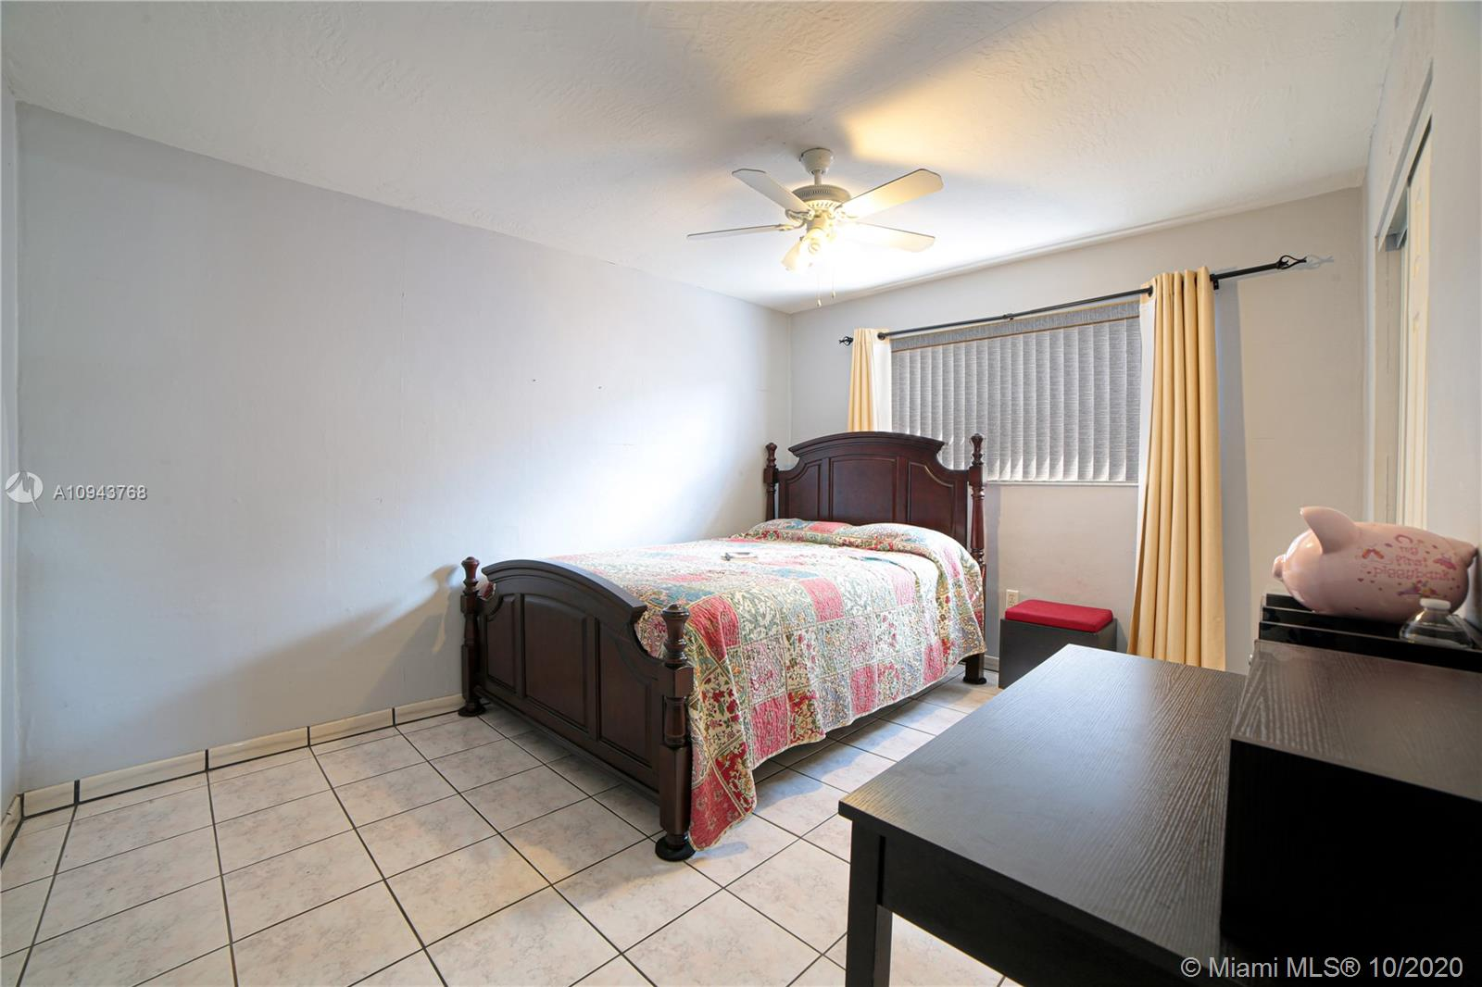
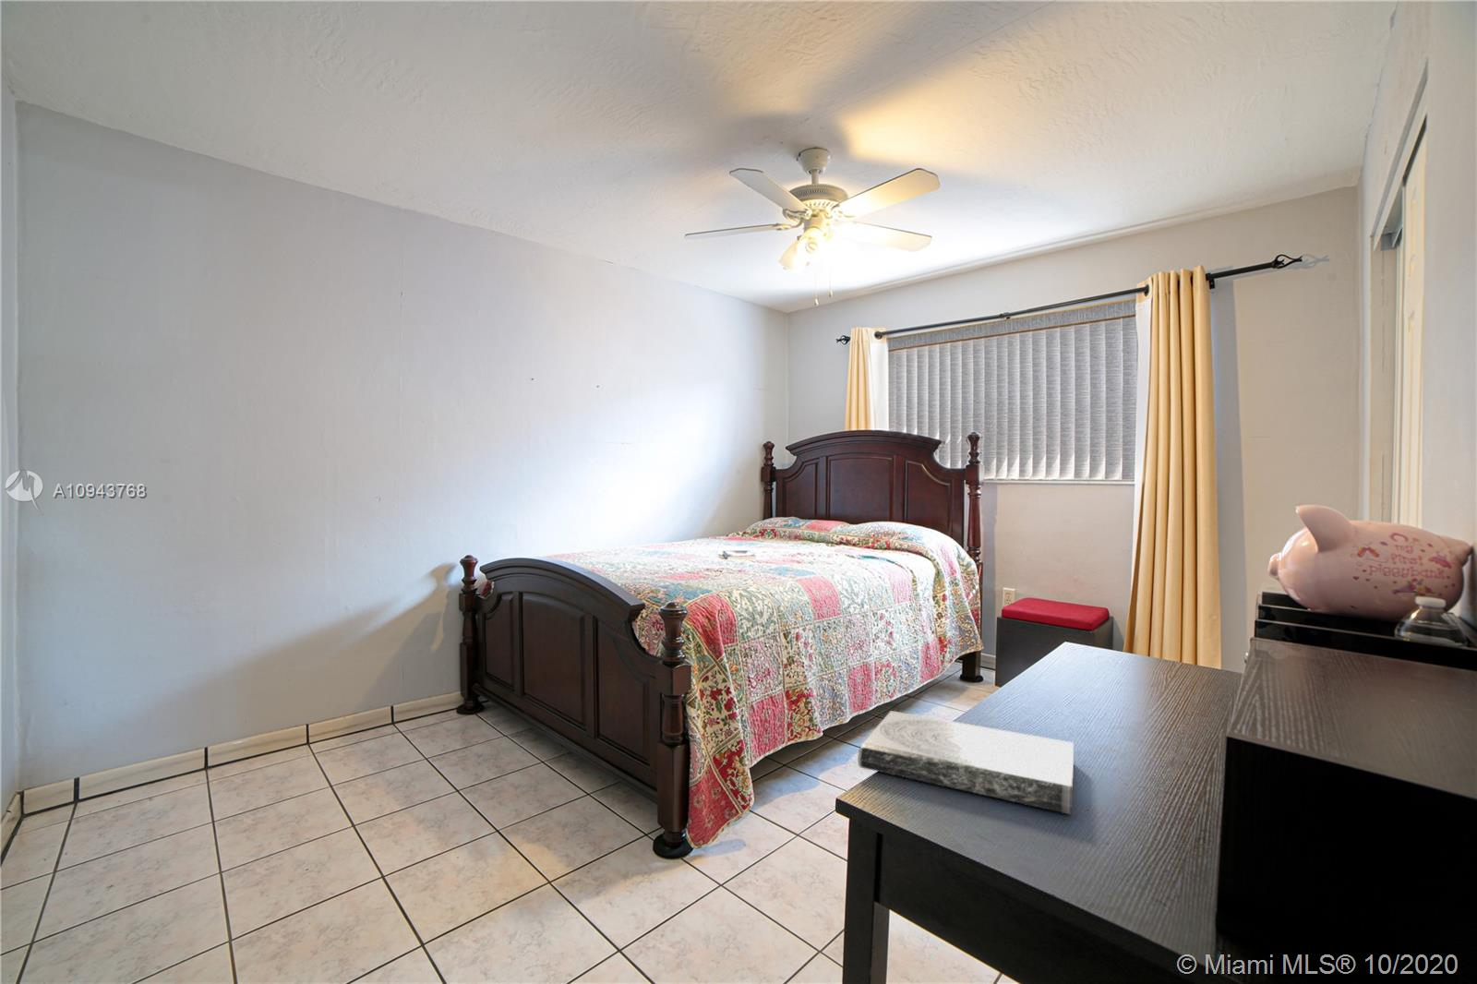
+ book [857,709,1074,815]
